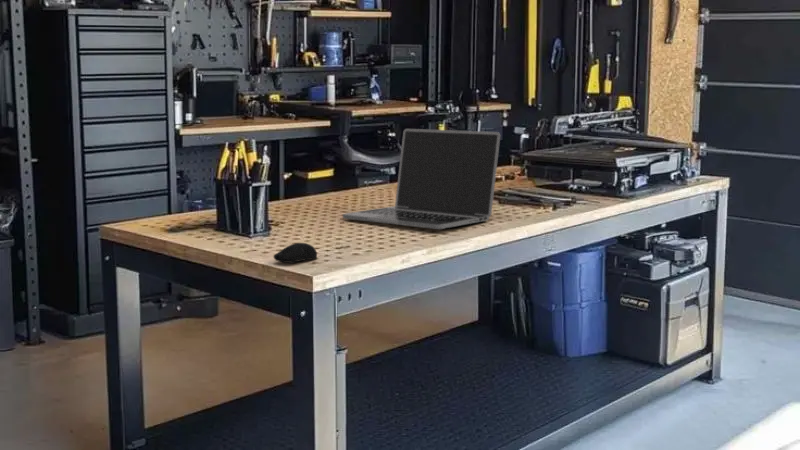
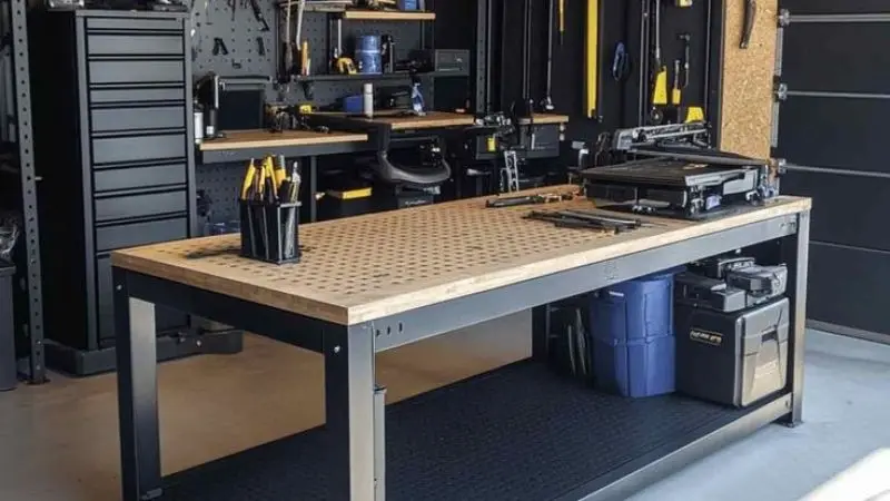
- laptop [342,128,501,230]
- computer mouse [272,242,318,264]
